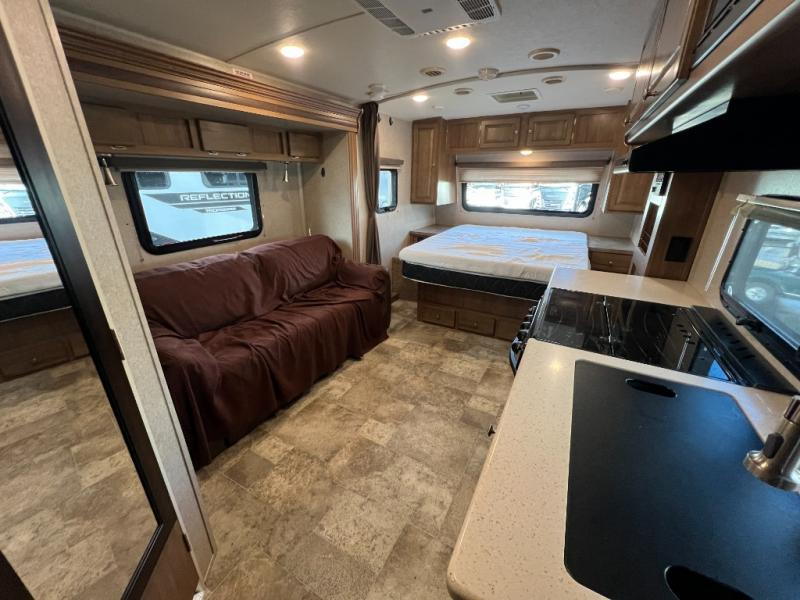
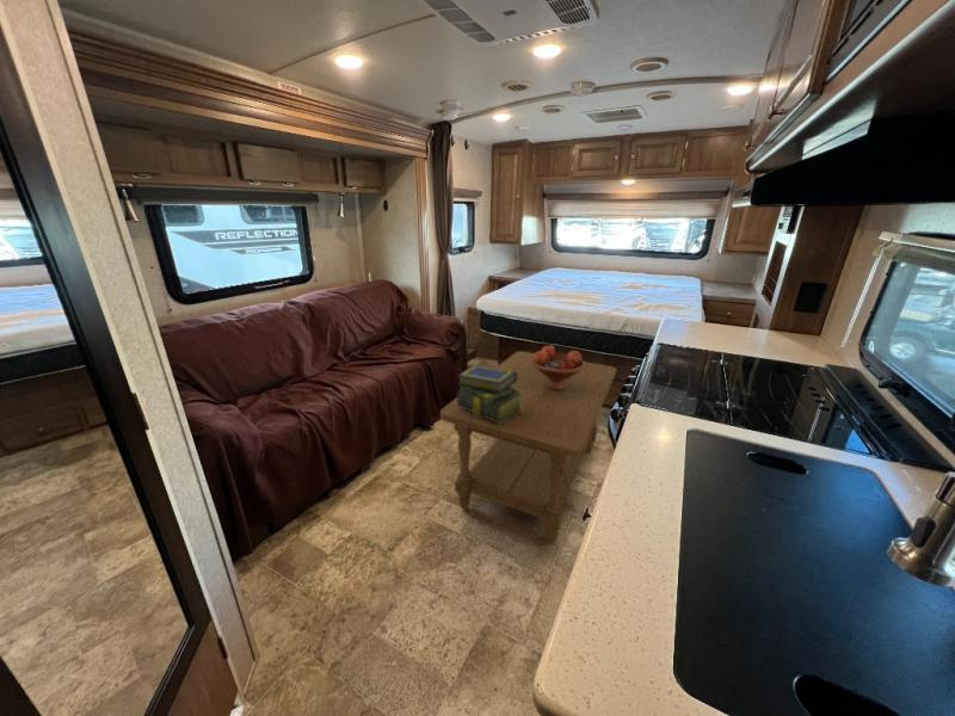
+ fruit bowl [531,345,585,390]
+ stack of books [456,364,523,424]
+ coffee table [439,350,617,545]
